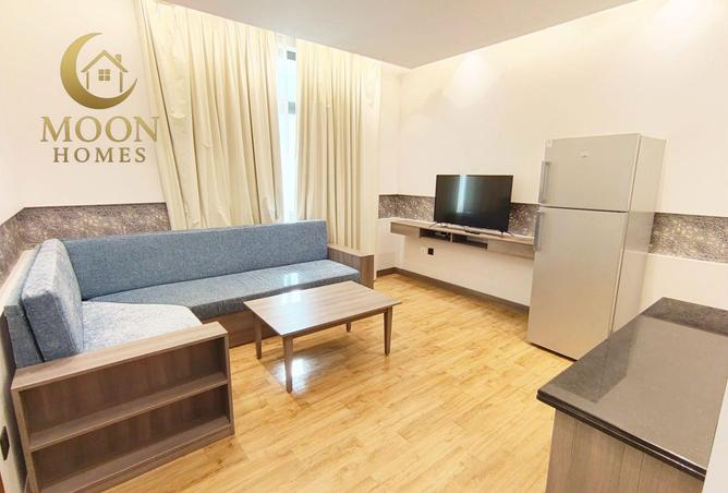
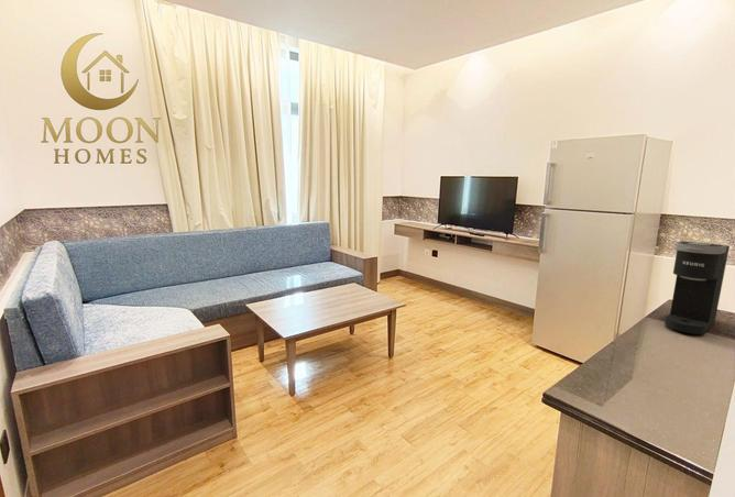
+ coffee maker [663,240,731,335]
